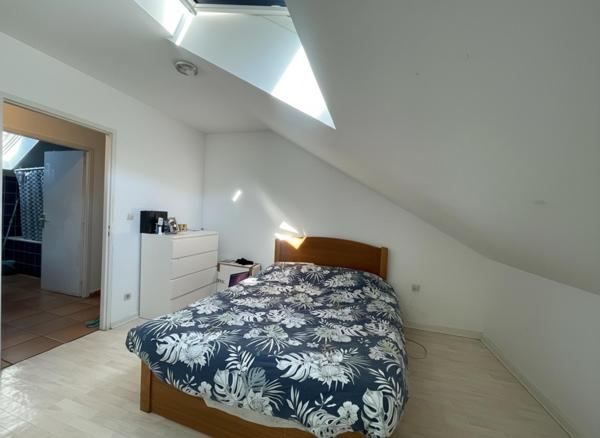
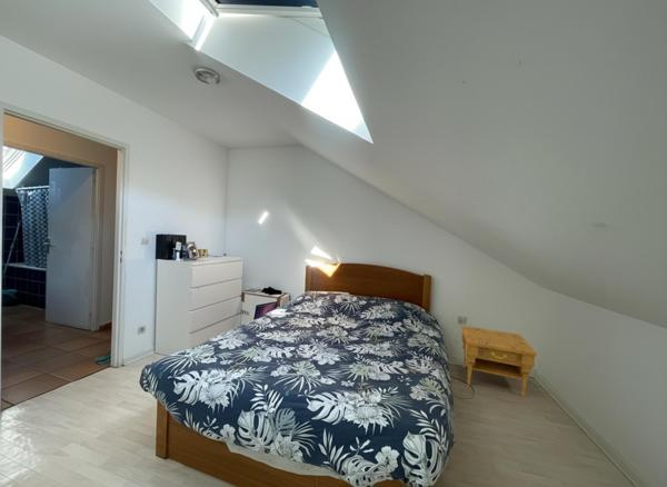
+ nightstand [460,325,538,398]
